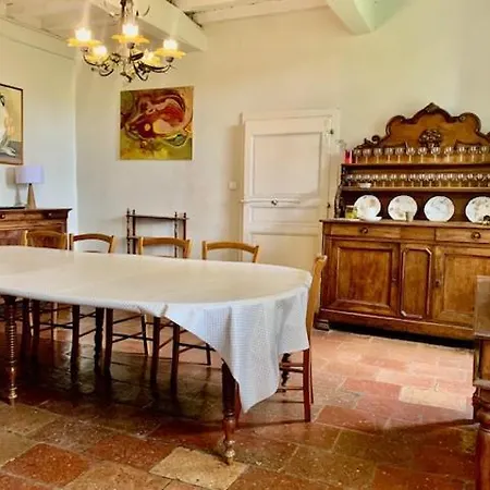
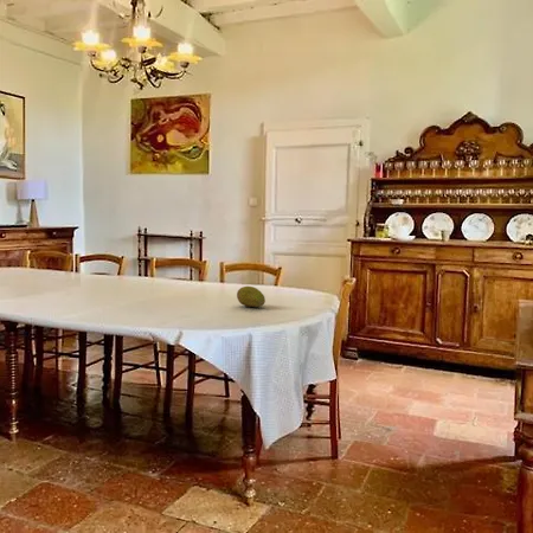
+ fruit [236,285,266,308]
